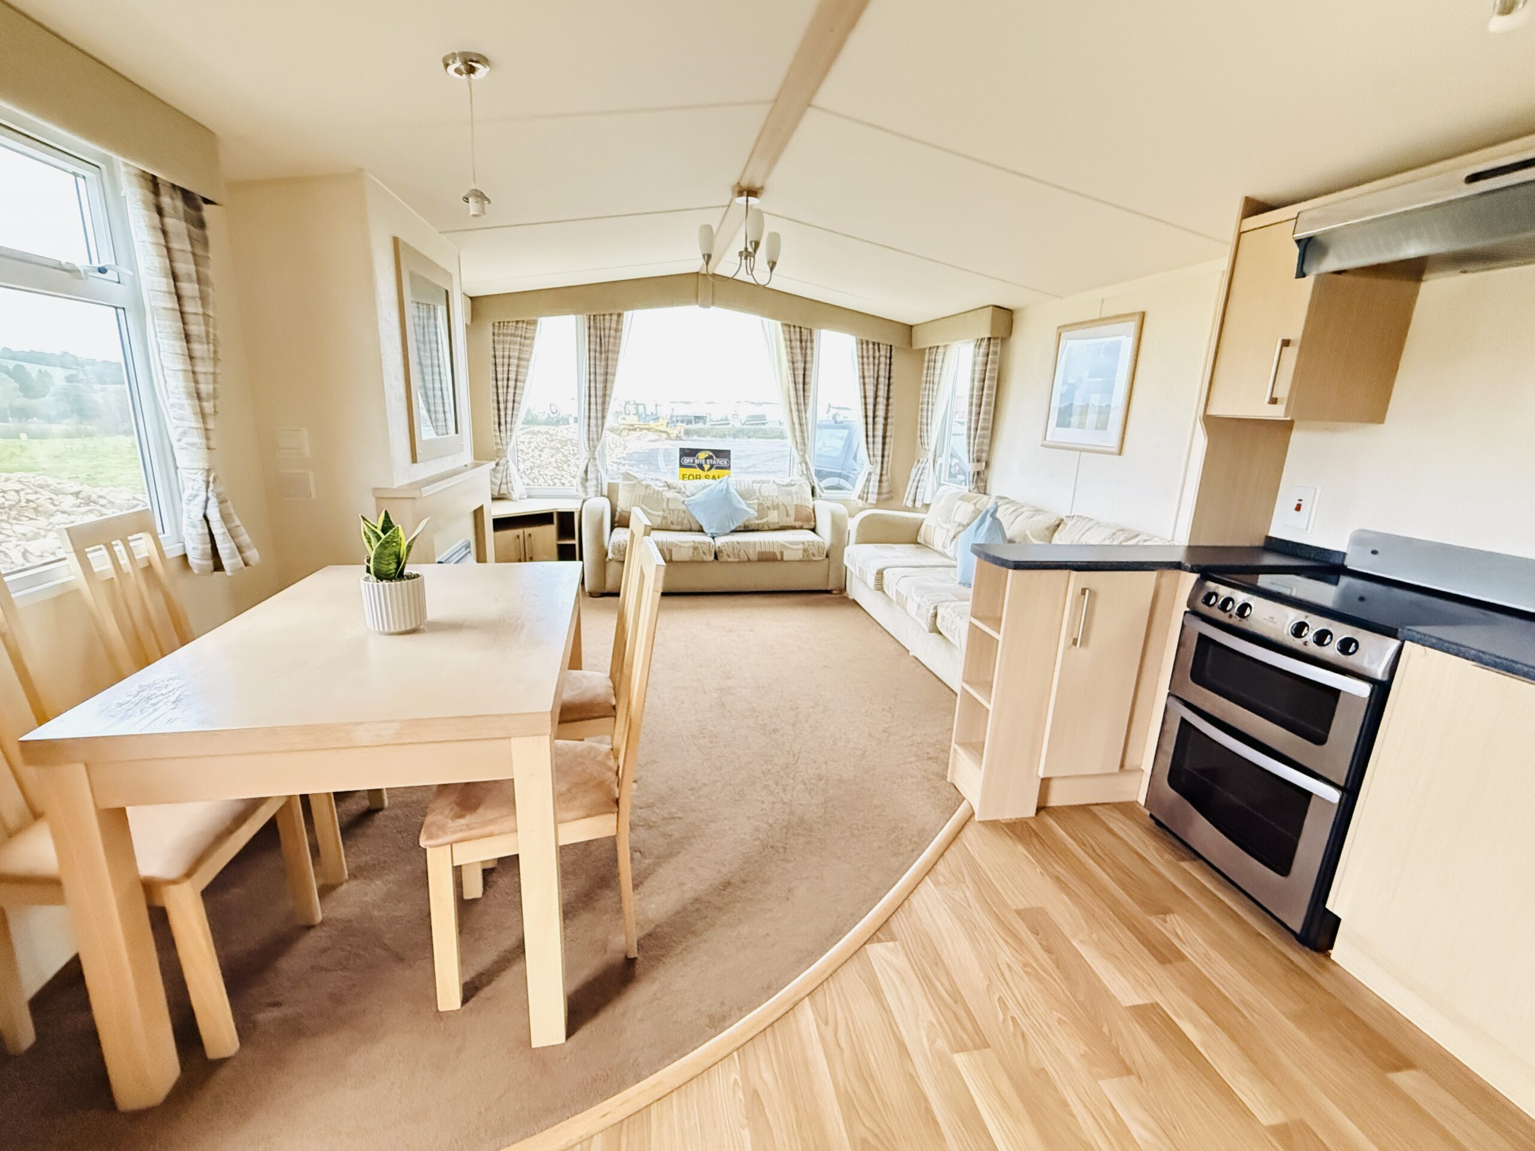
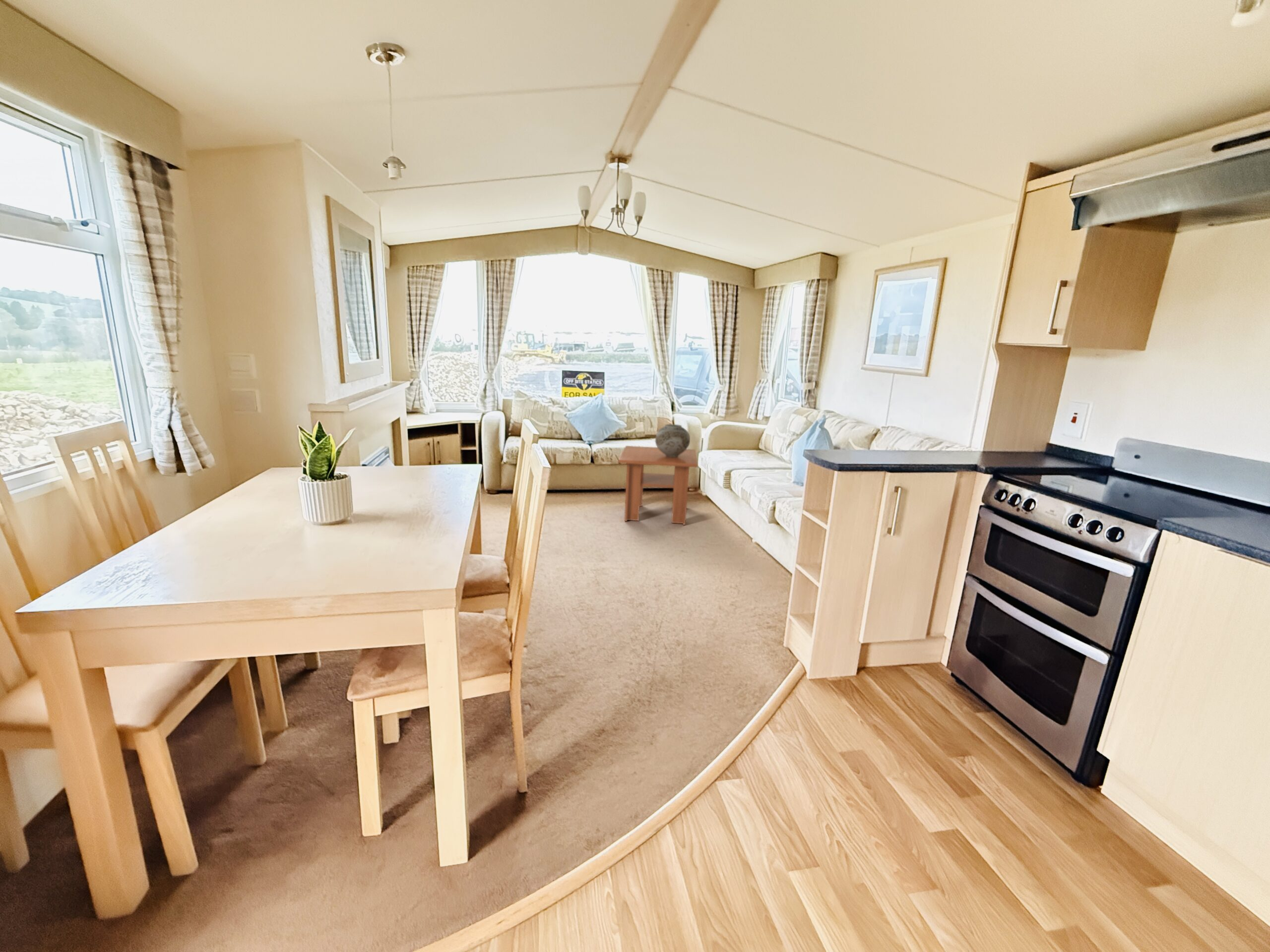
+ coffee table [618,445,699,526]
+ vase [655,423,691,457]
